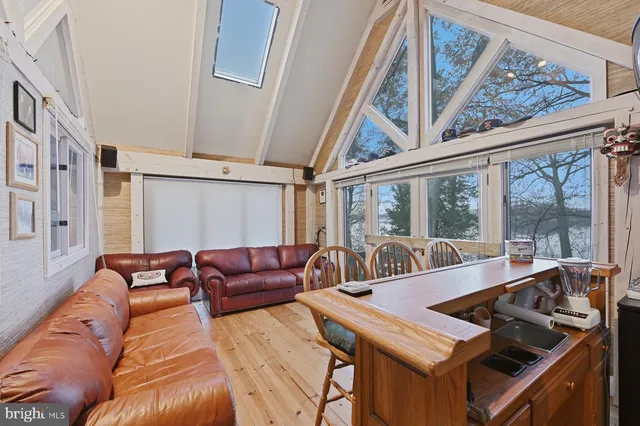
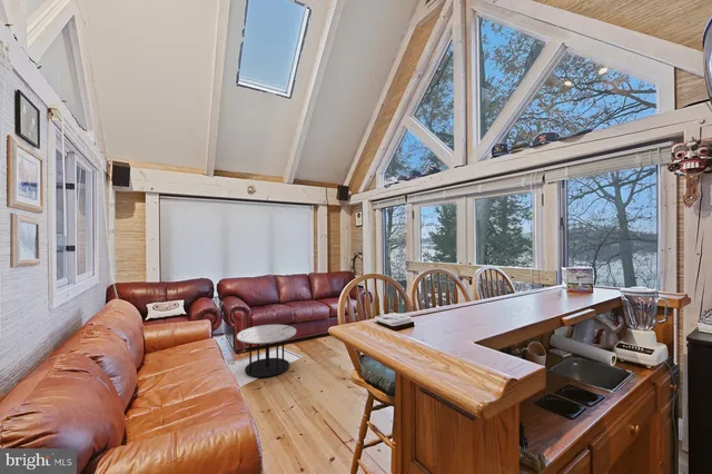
+ coffee table [227,324,304,387]
